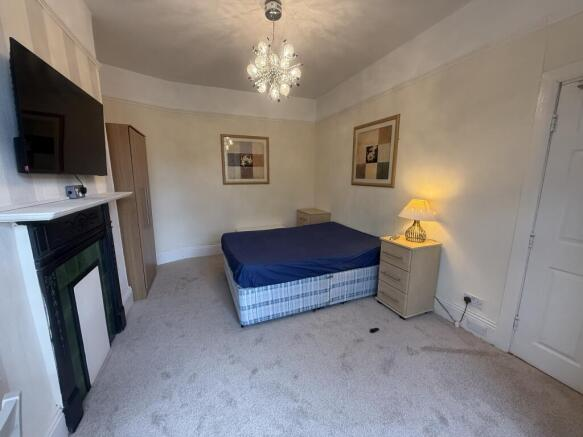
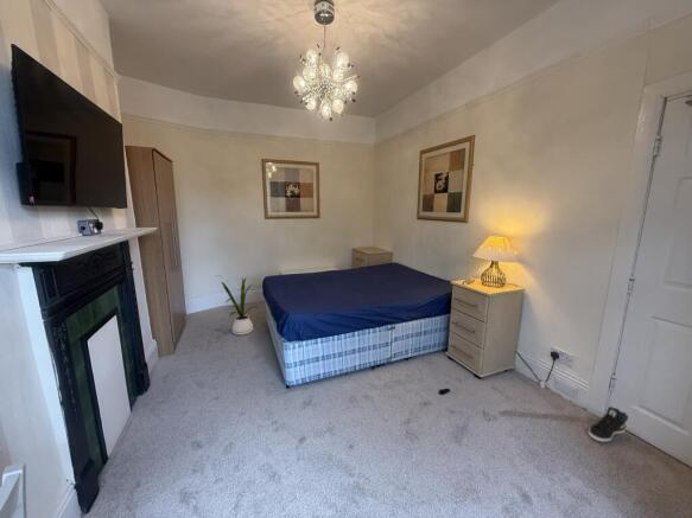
+ house plant [217,274,260,335]
+ sneaker [588,405,629,442]
